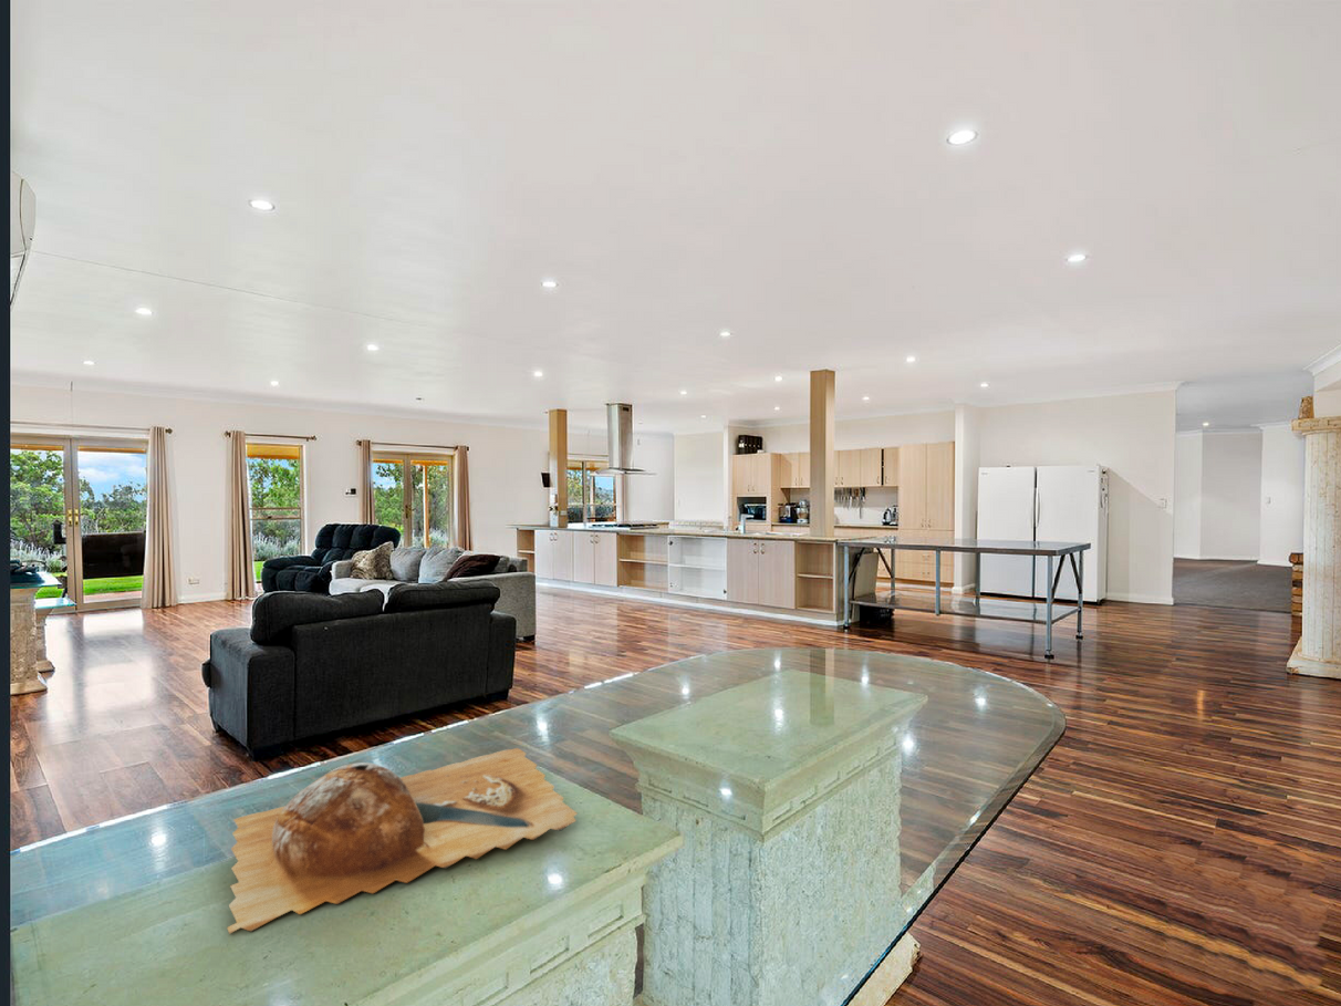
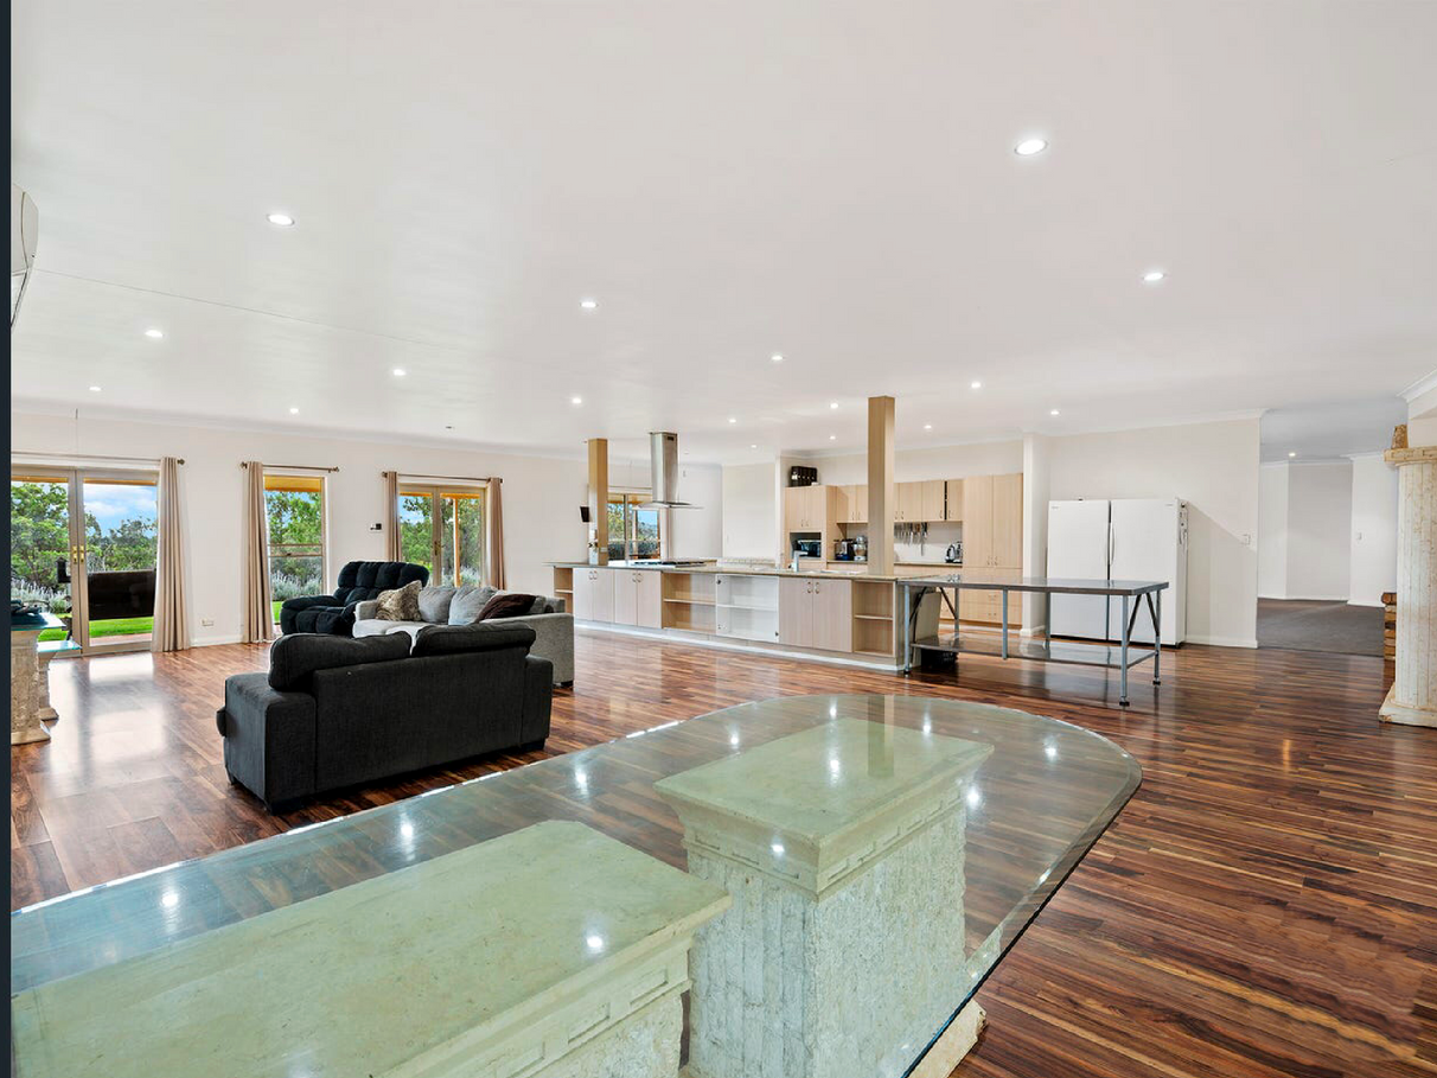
- chopping board [226,747,579,935]
